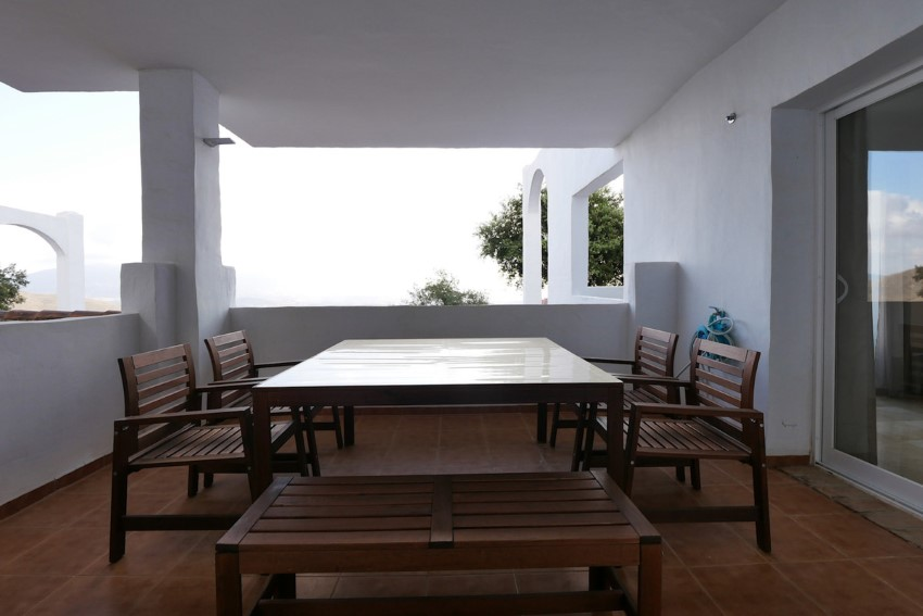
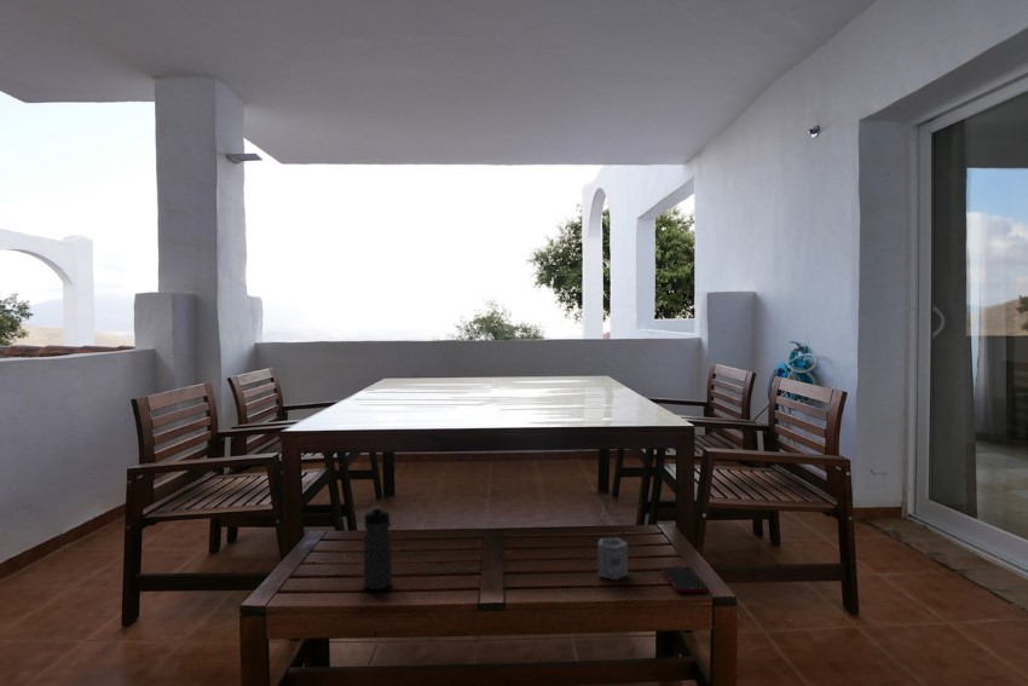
+ cup [596,537,629,581]
+ cell phone [660,566,709,594]
+ water bottle [362,505,393,590]
